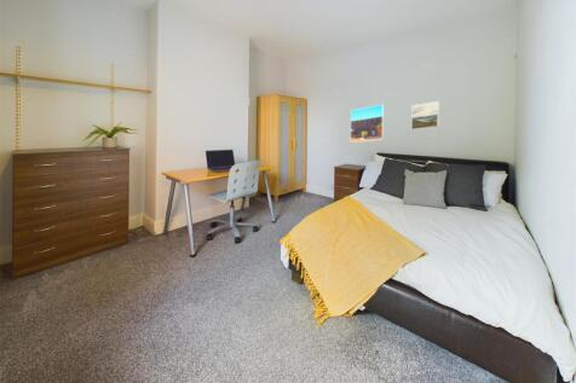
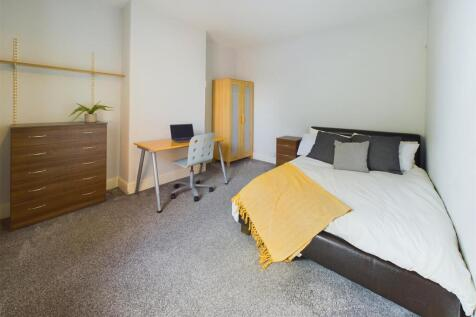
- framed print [350,103,385,144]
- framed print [410,100,440,132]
